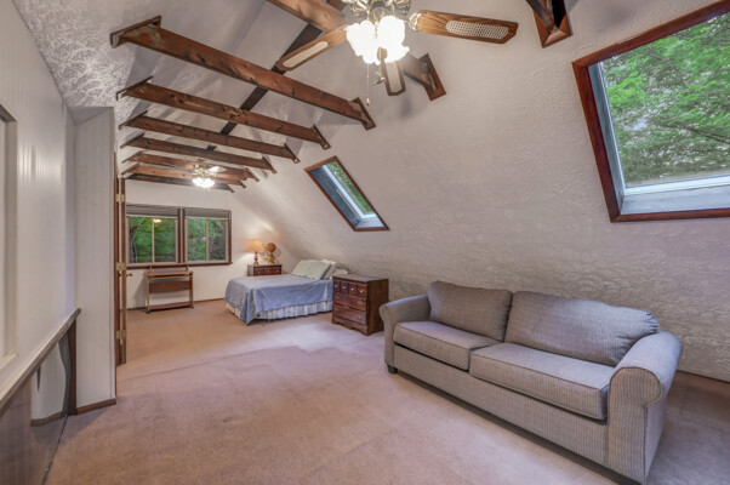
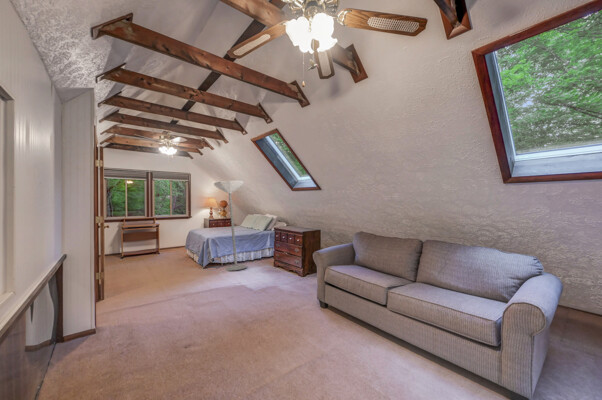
+ floor lamp [213,180,248,272]
